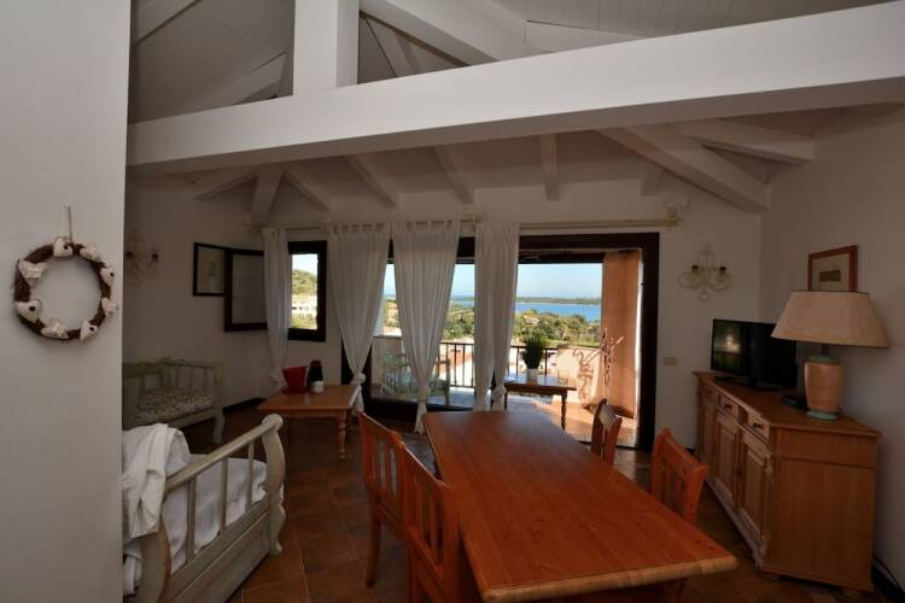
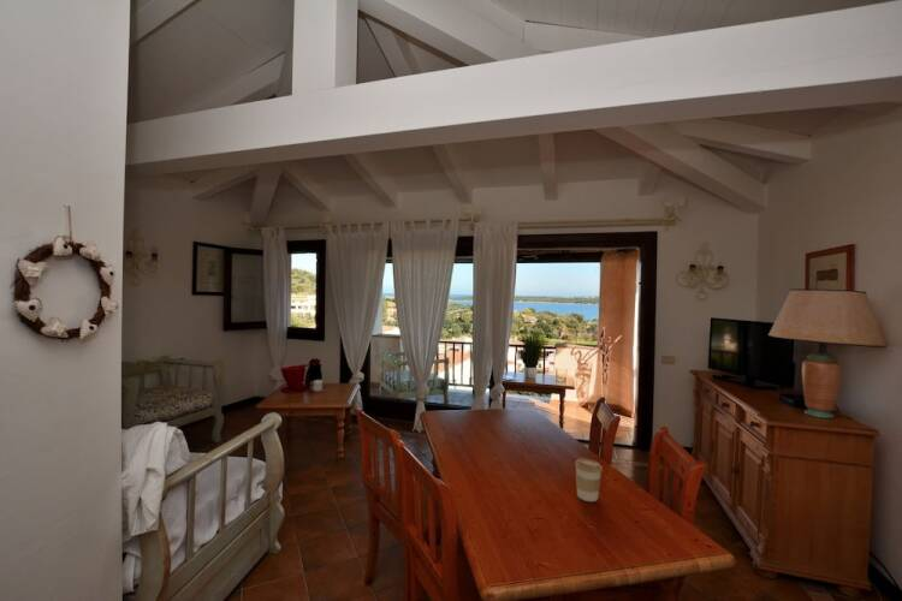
+ coffee cup [574,458,604,502]
